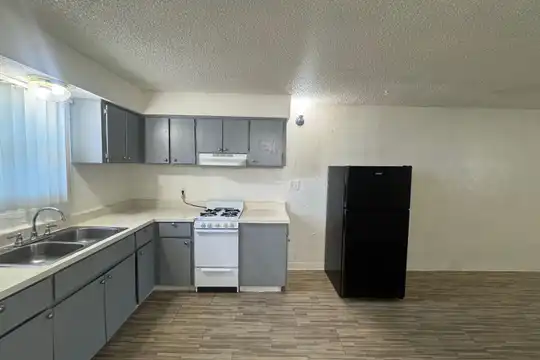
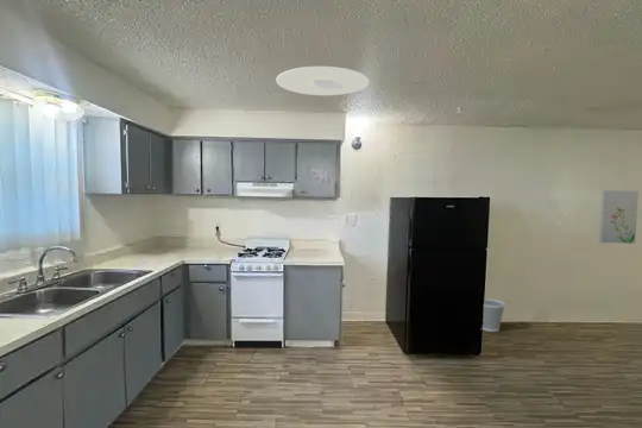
+ ceiling light [275,65,370,96]
+ wall art [598,189,640,245]
+ wastebasket [482,297,506,333]
